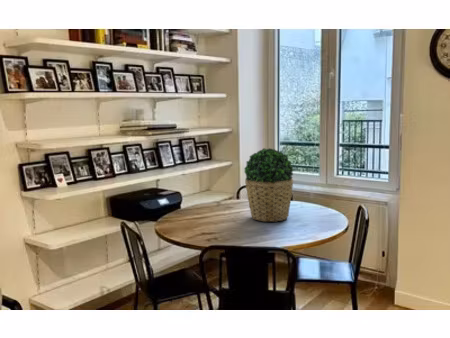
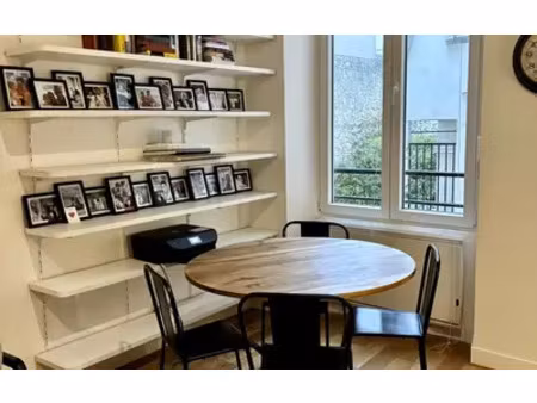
- potted plant [243,147,295,223]
